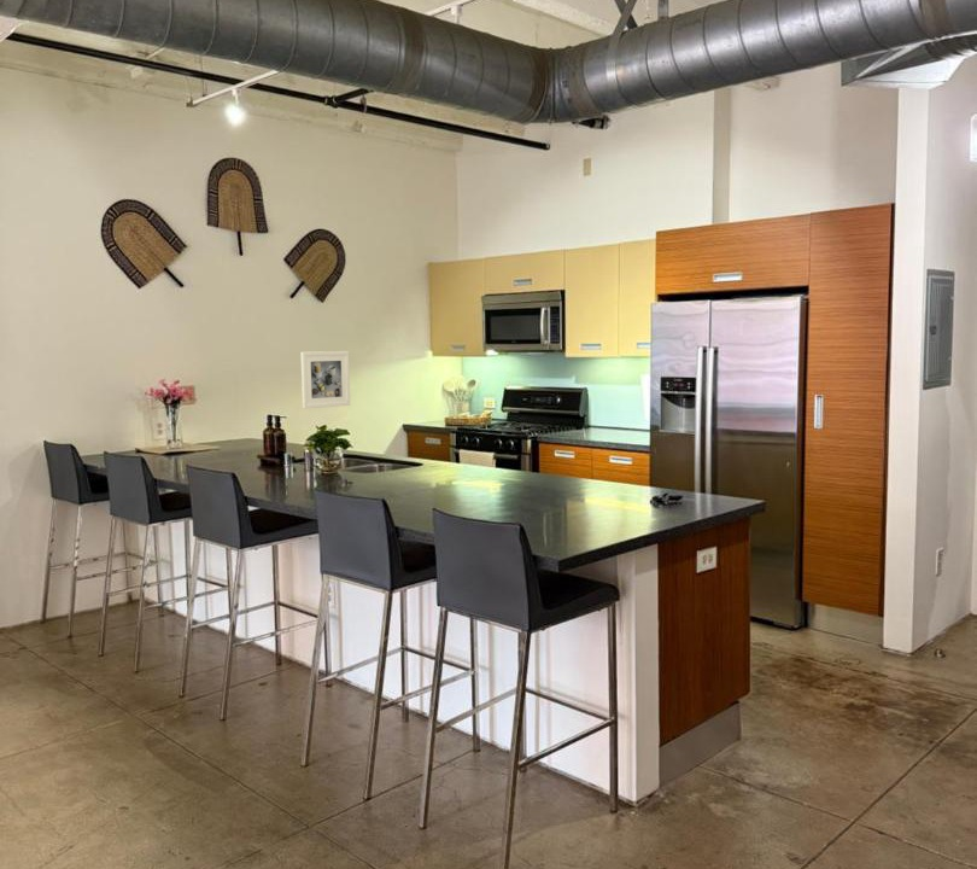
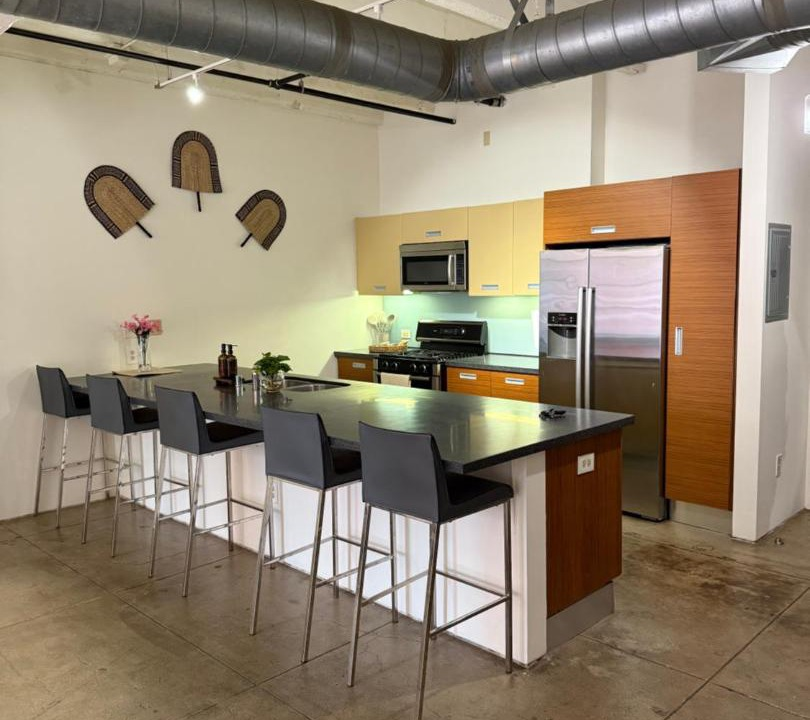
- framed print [300,350,351,409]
